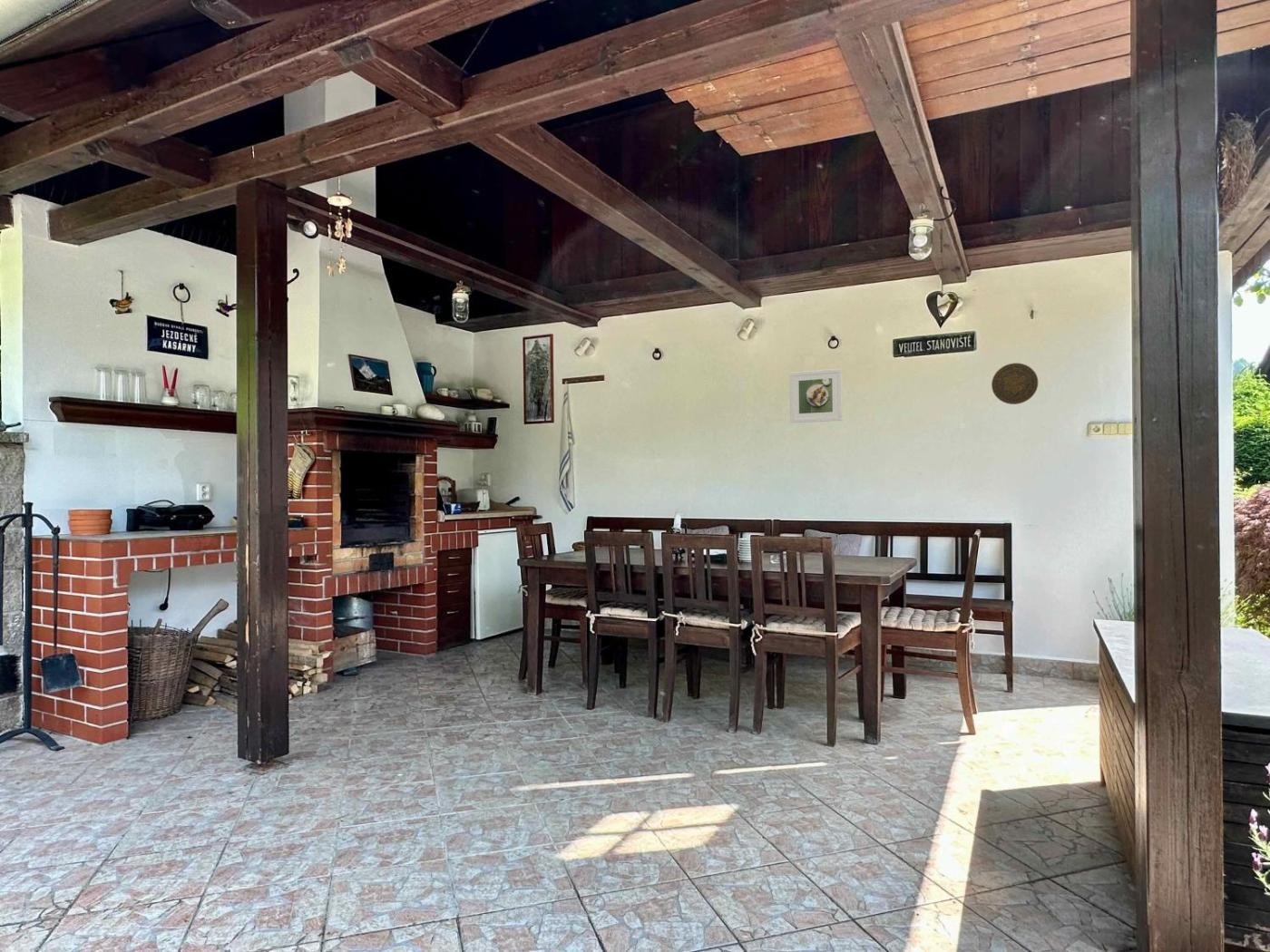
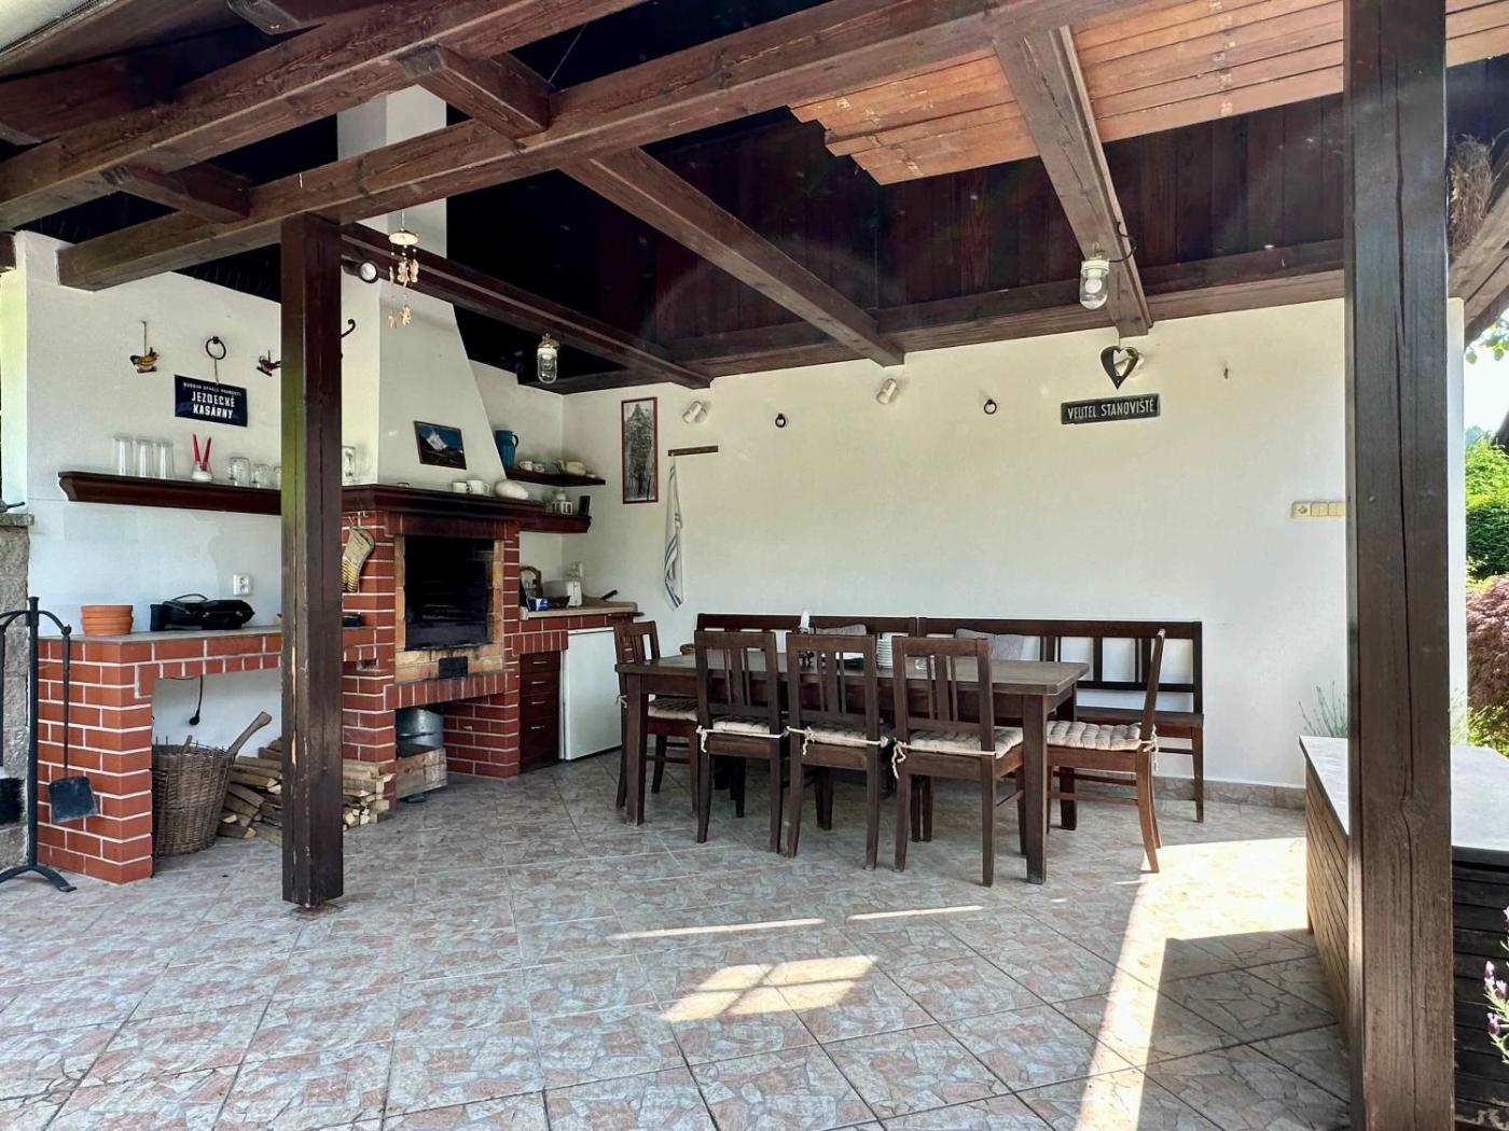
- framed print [789,368,844,423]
- decorative plate [991,362,1039,405]
